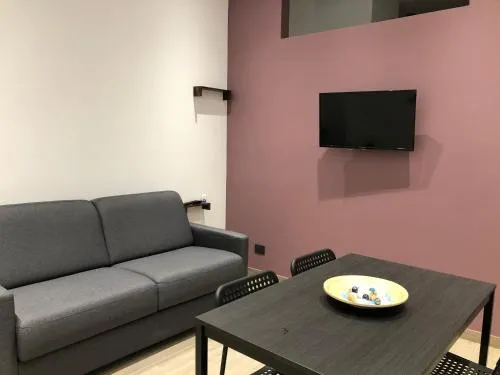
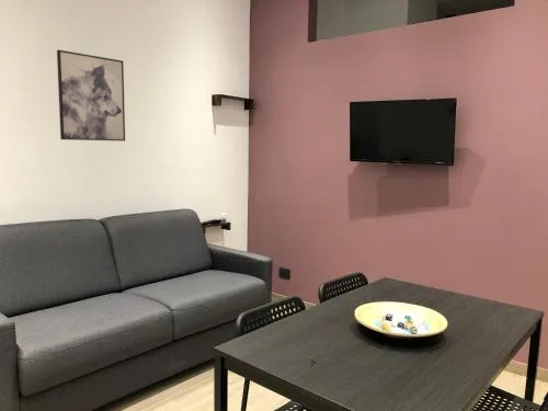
+ wall art [56,48,126,142]
